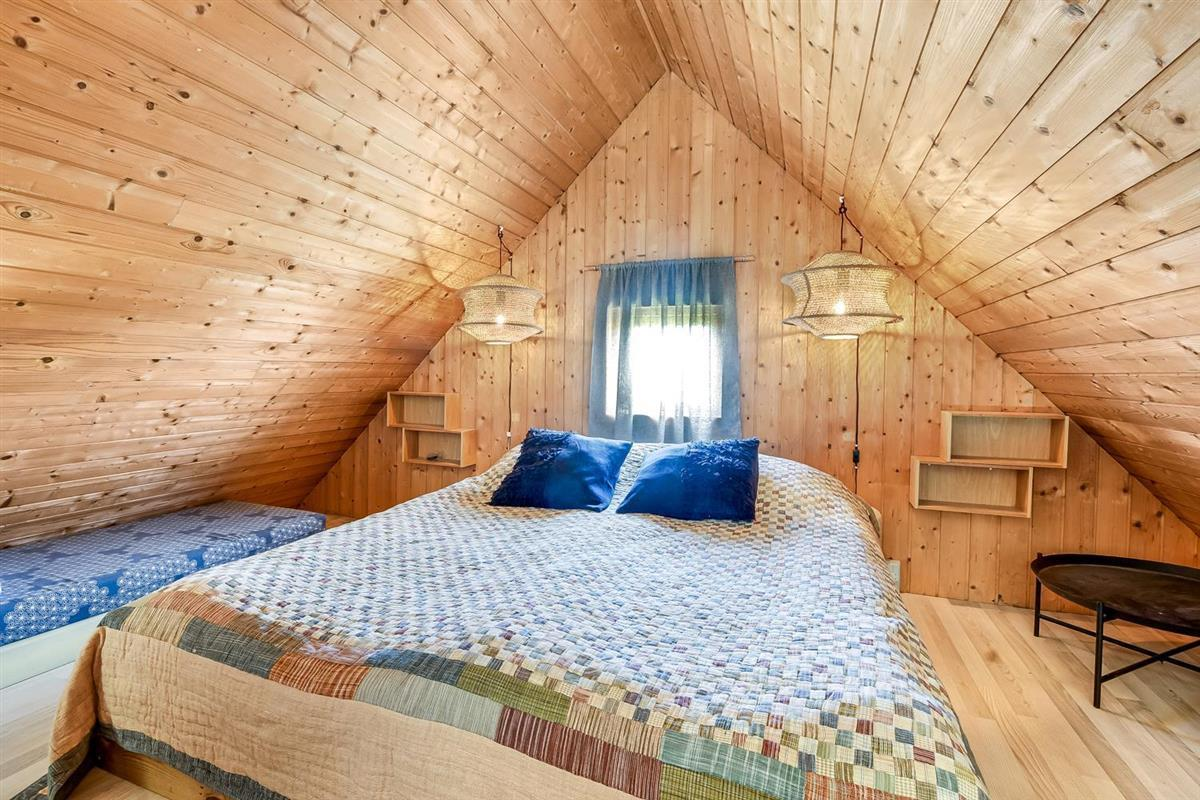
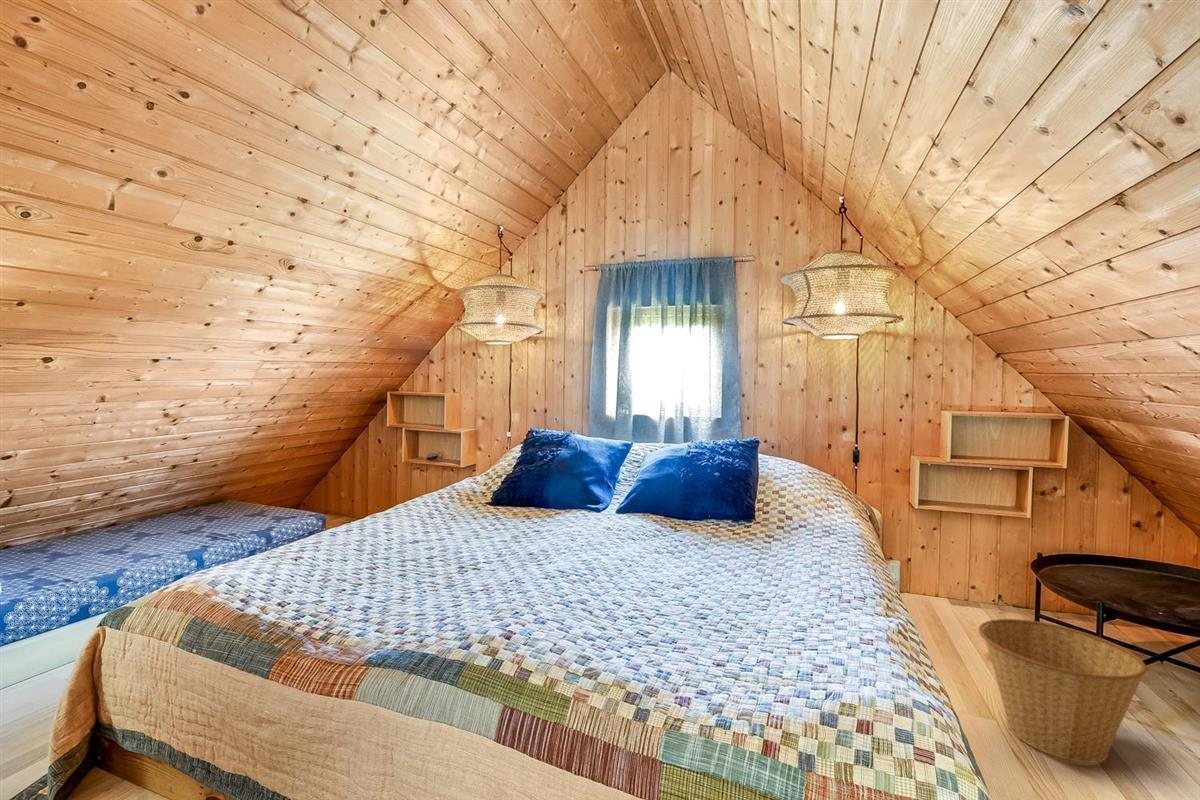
+ basket [977,618,1148,764]
